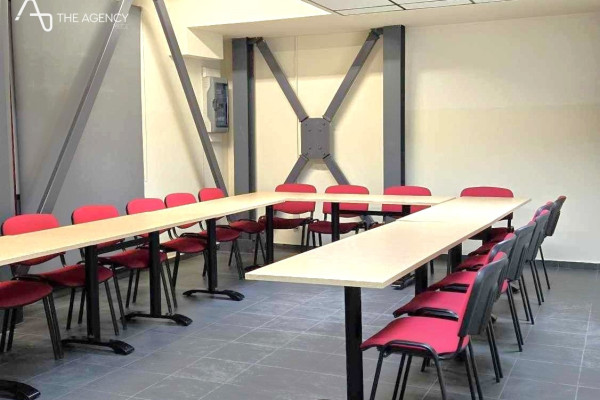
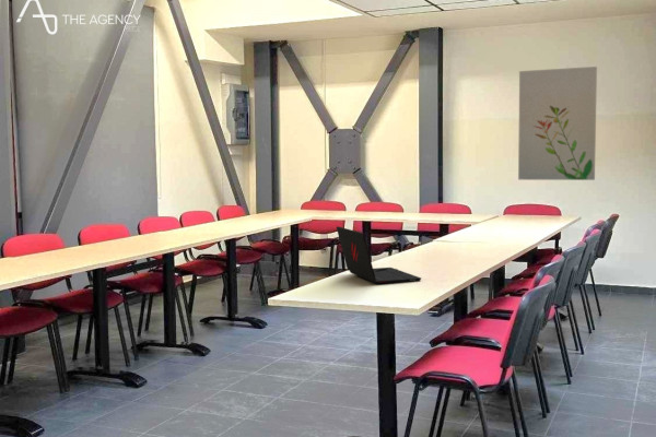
+ wall art [517,66,598,181]
+ laptop [336,225,422,285]
